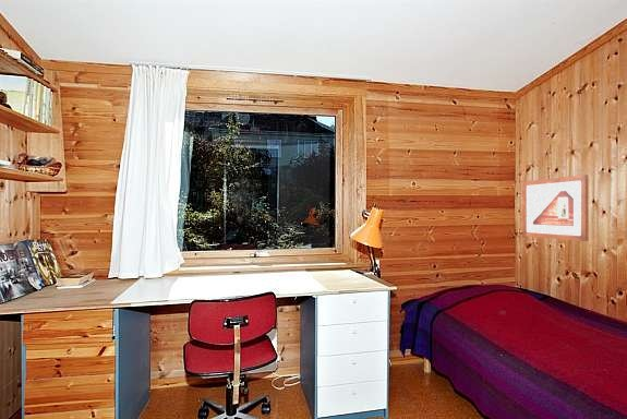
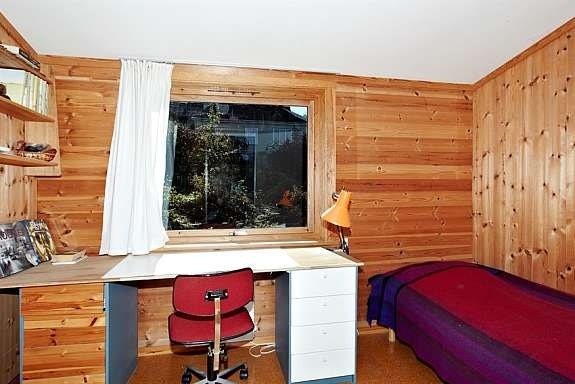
- picture frame [521,173,590,242]
